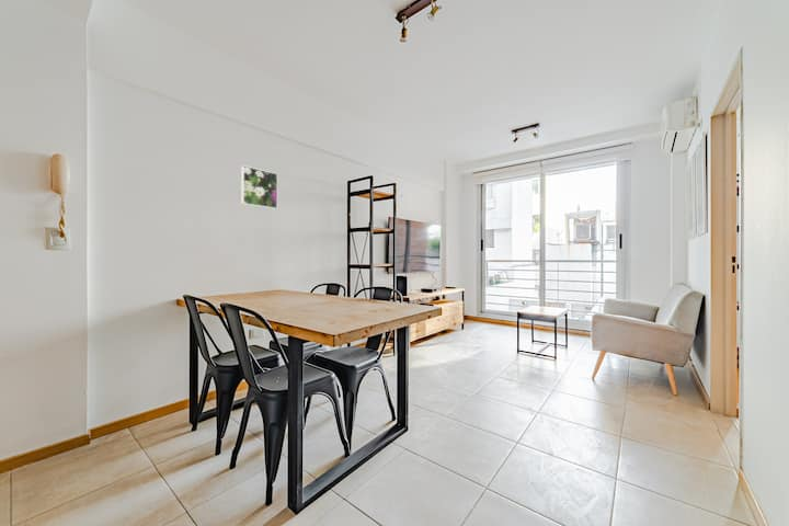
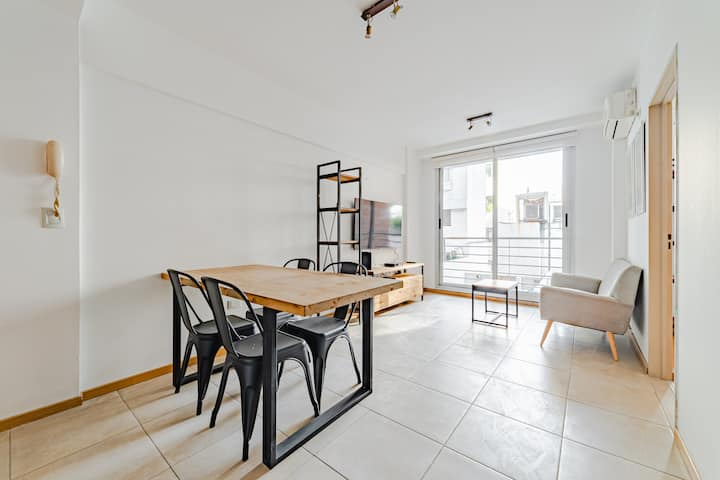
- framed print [240,164,278,210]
